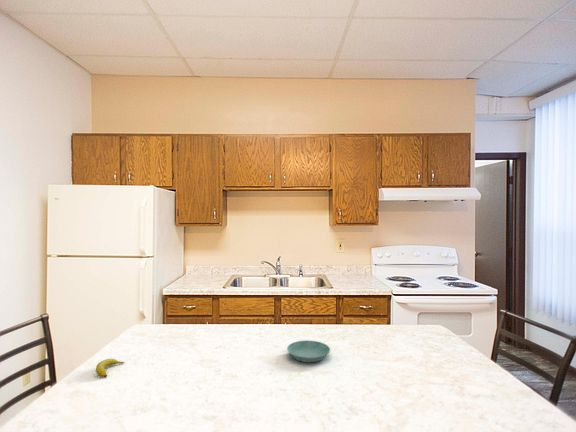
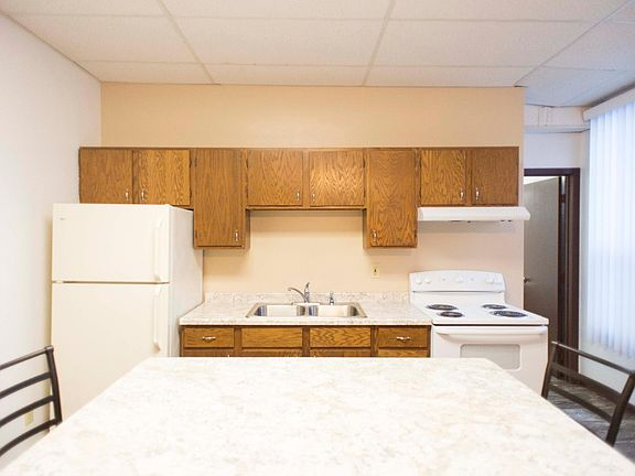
- saucer [286,339,331,363]
- banana [95,358,125,378]
